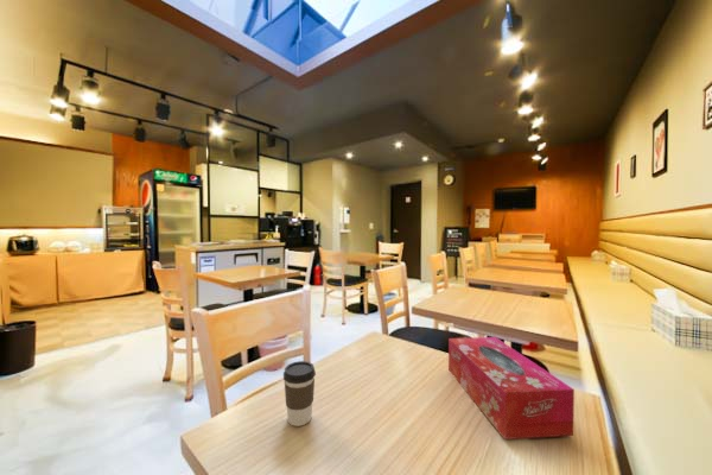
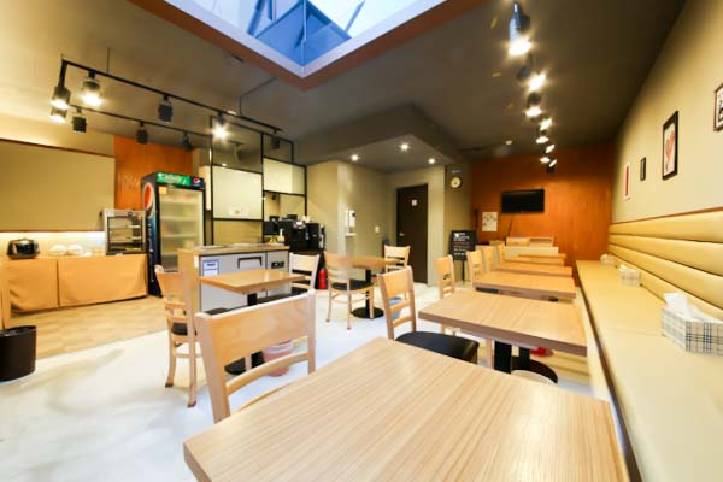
- tissue box [447,336,576,441]
- coffee cup [282,360,317,428]
